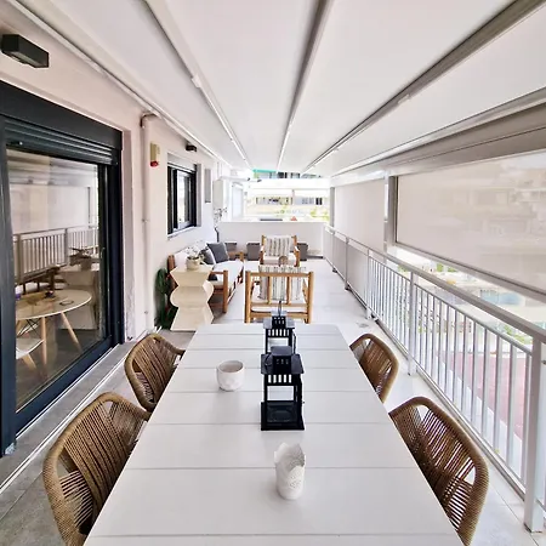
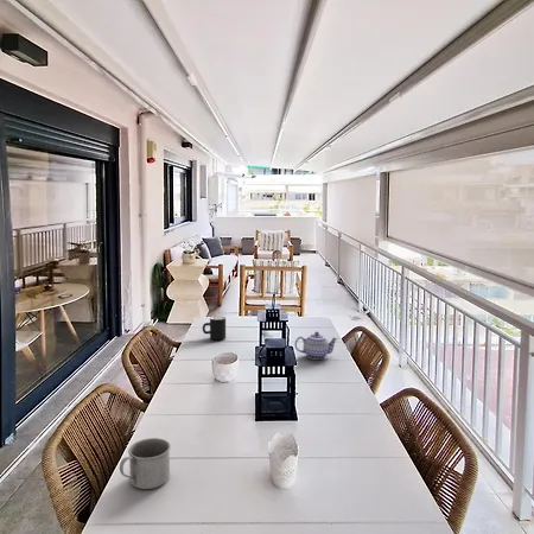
+ mug [119,437,172,490]
+ mug [202,316,227,341]
+ teapot [293,331,339,361]
